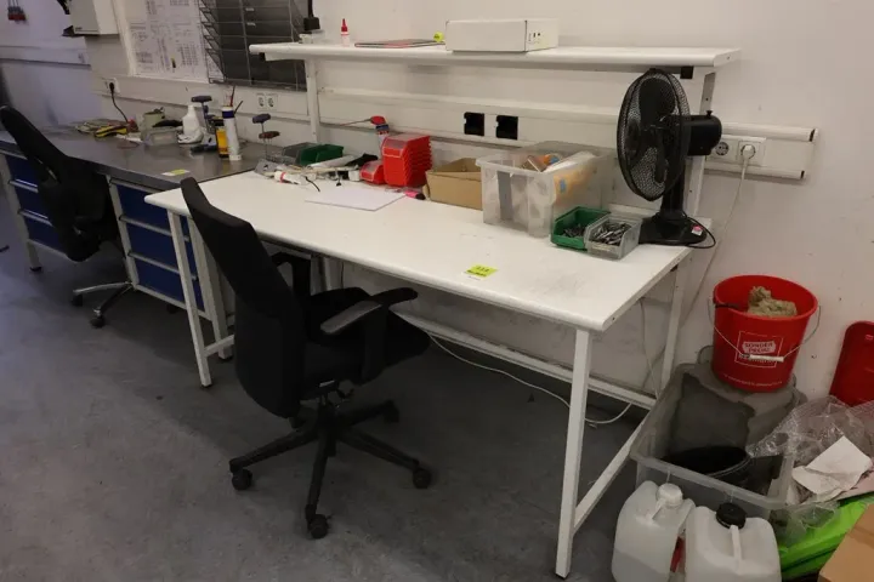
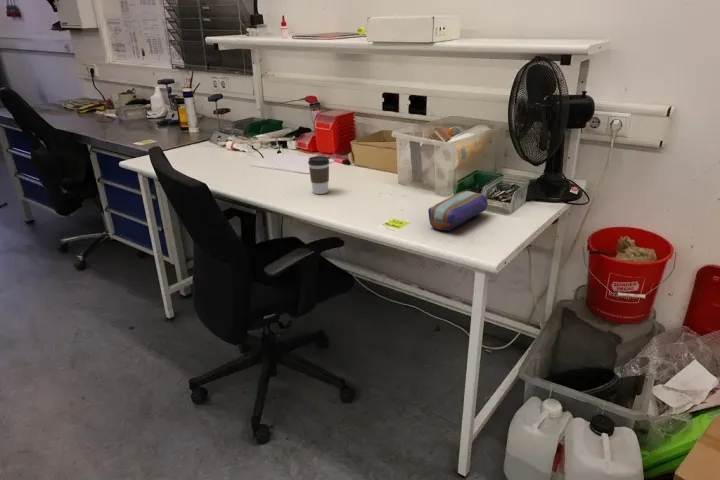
+ coffee cup [307,155,331,195]
+ pencil case [427,190,488,232]
